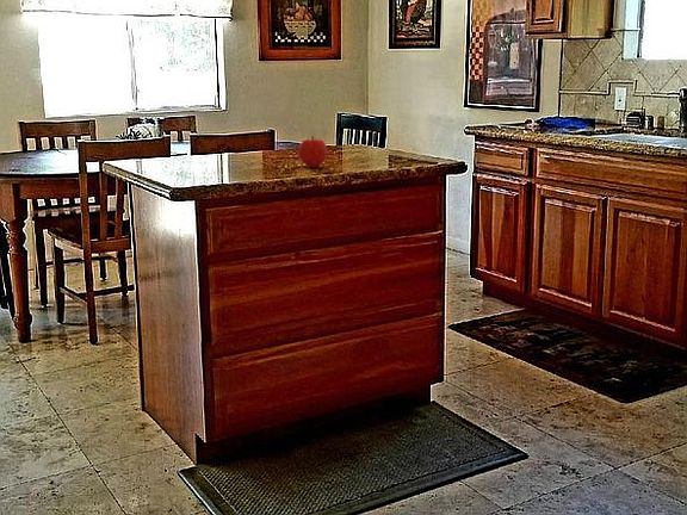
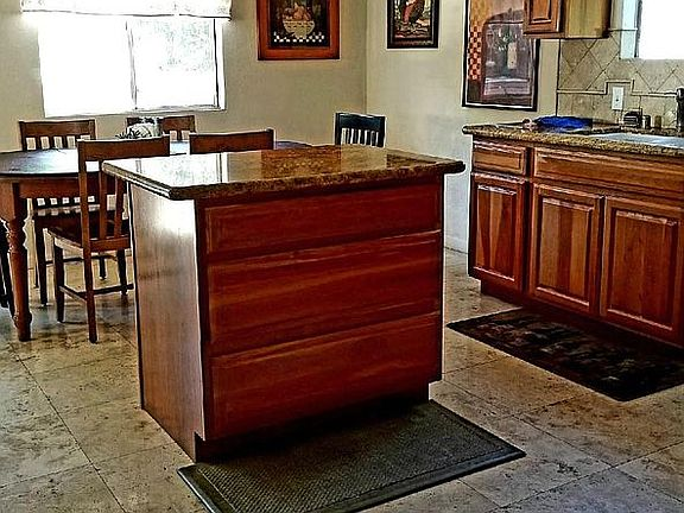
- fruit [297,135,328,168]
